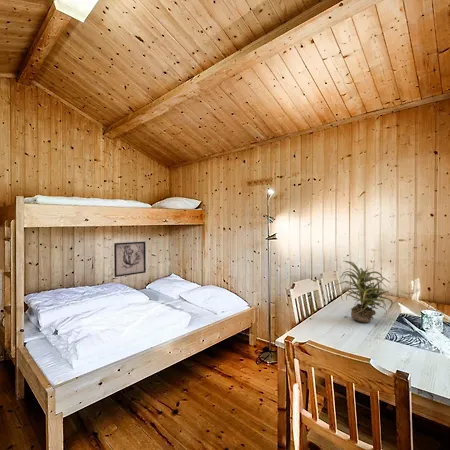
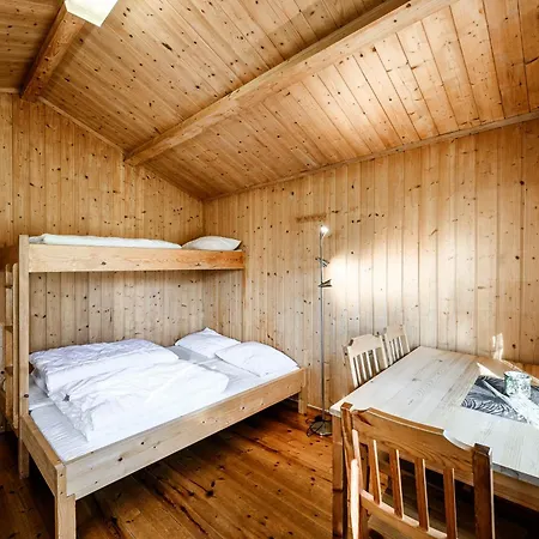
- potted plant [331,260,394,324]
- wall art [113,241,147,278]
